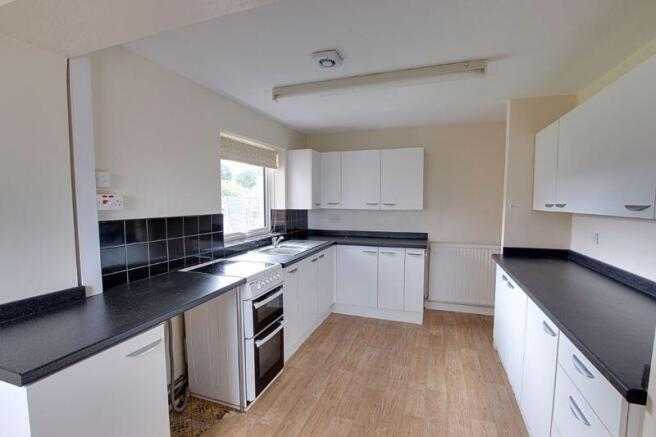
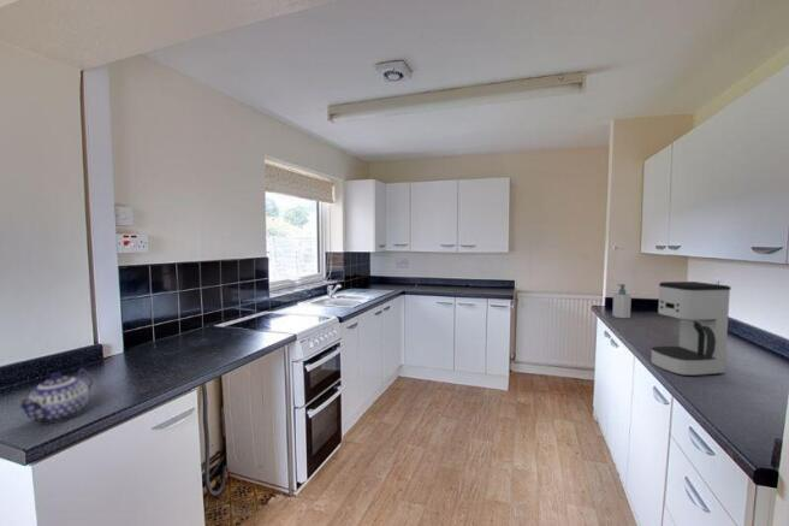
+ soap bottle [611,283,633,319]
+ coffee maker [649,280,732,377]
+ teapot [17,367,94,424]
